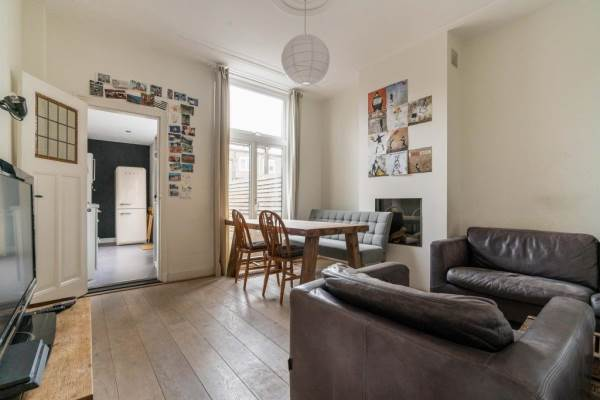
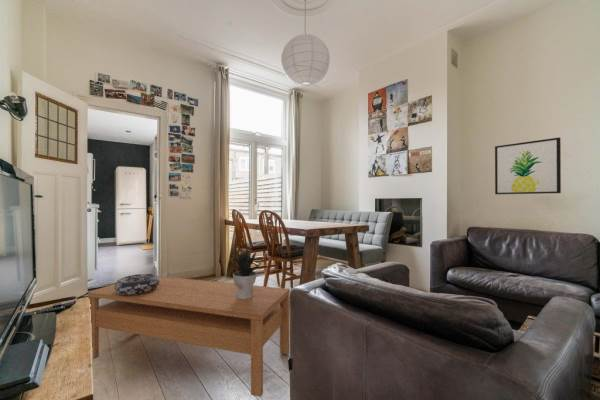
+ coffee table [87,275,291,398]
+ wall art [494,136,562,195]
+ decorative bowl [114,273,160,295]
+ potted plant [230,246,267,299]
